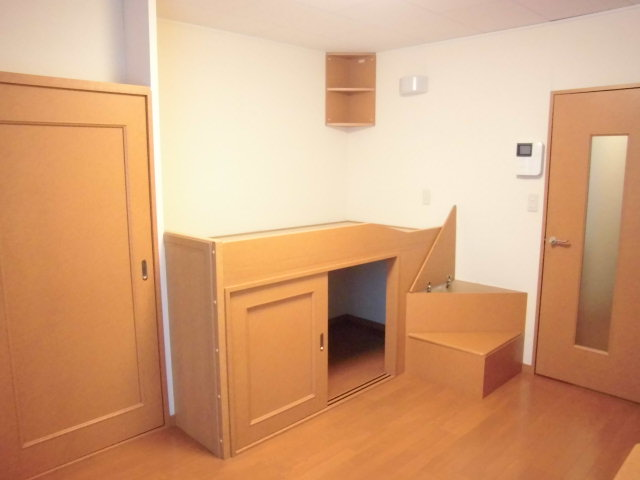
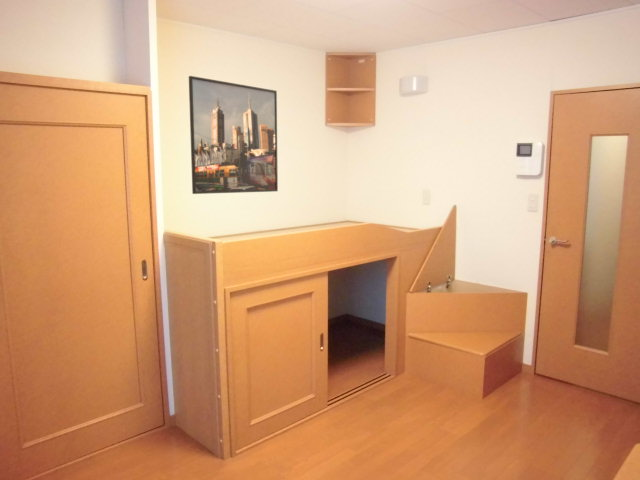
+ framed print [188,75,279,195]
